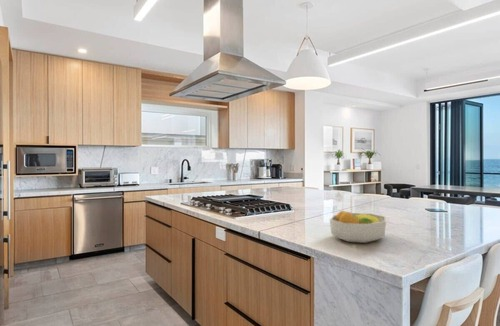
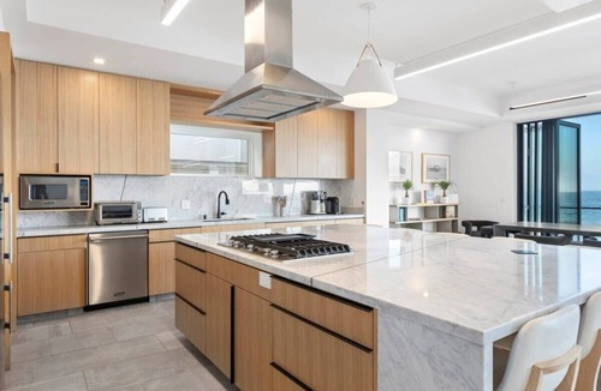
- fruit bowl [329,210,387,244]
